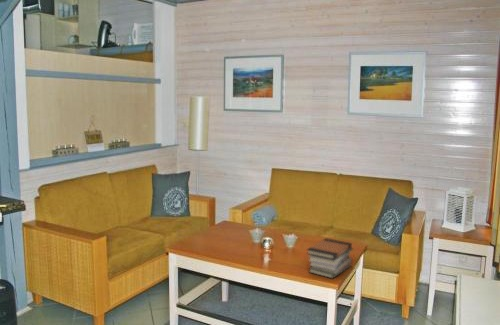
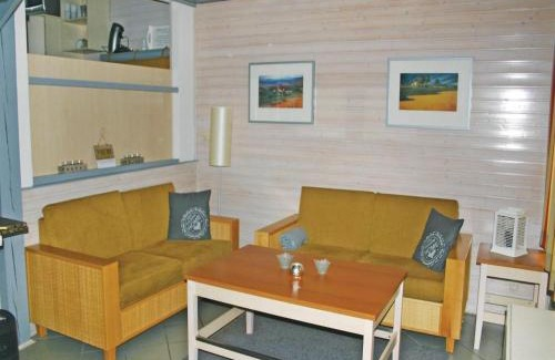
- book stack [305,237,354,280]
